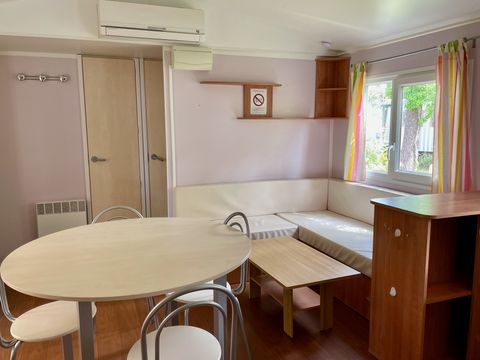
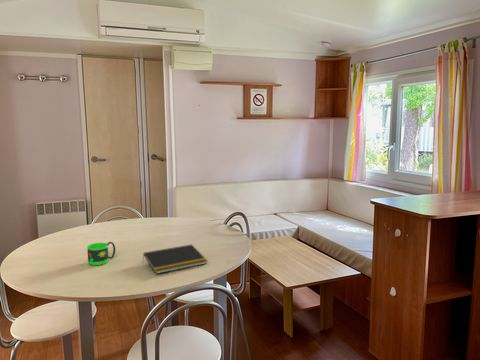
+ notepad [141,243,208,275]
+ mug [86,241,116,266]
